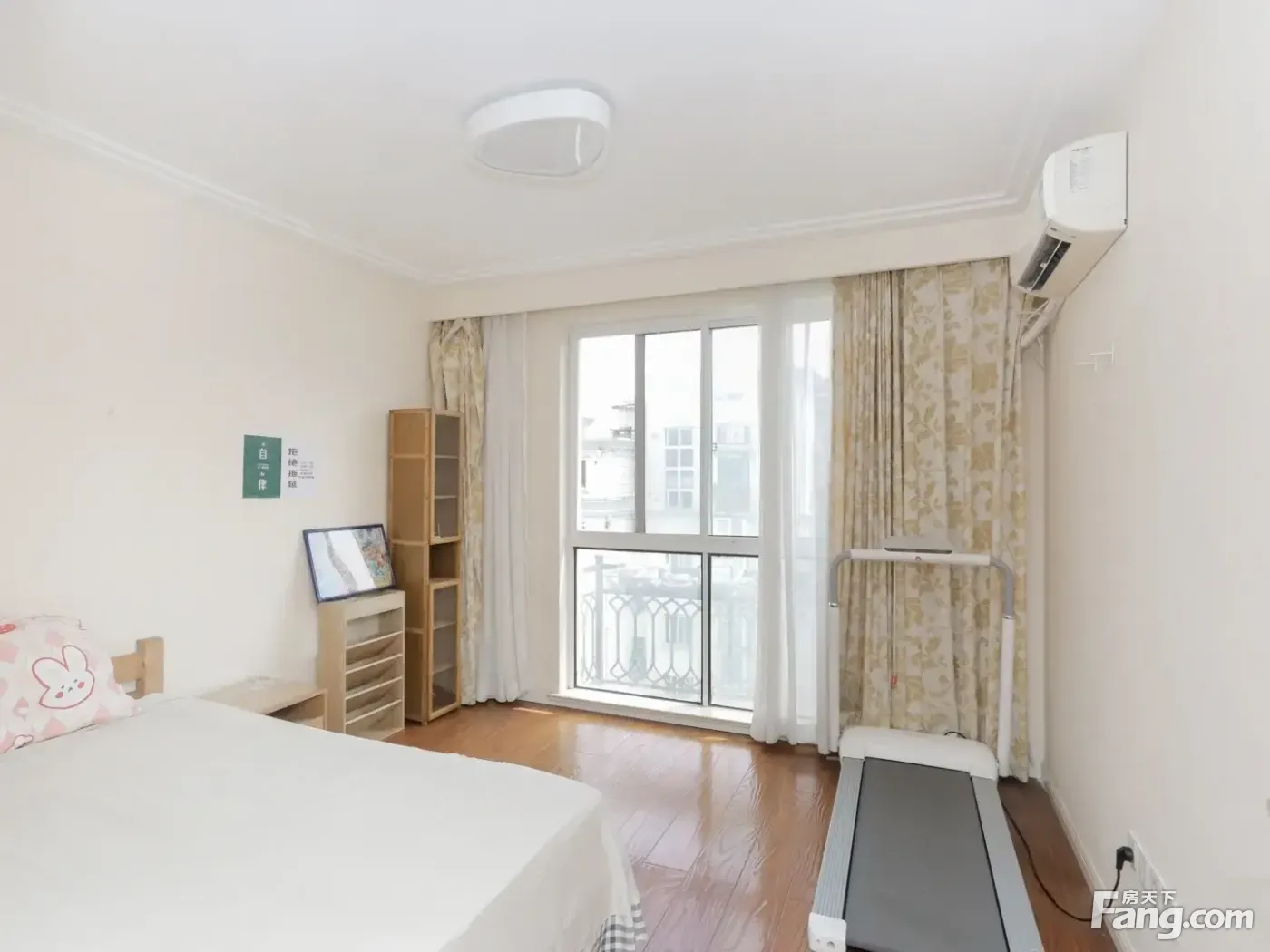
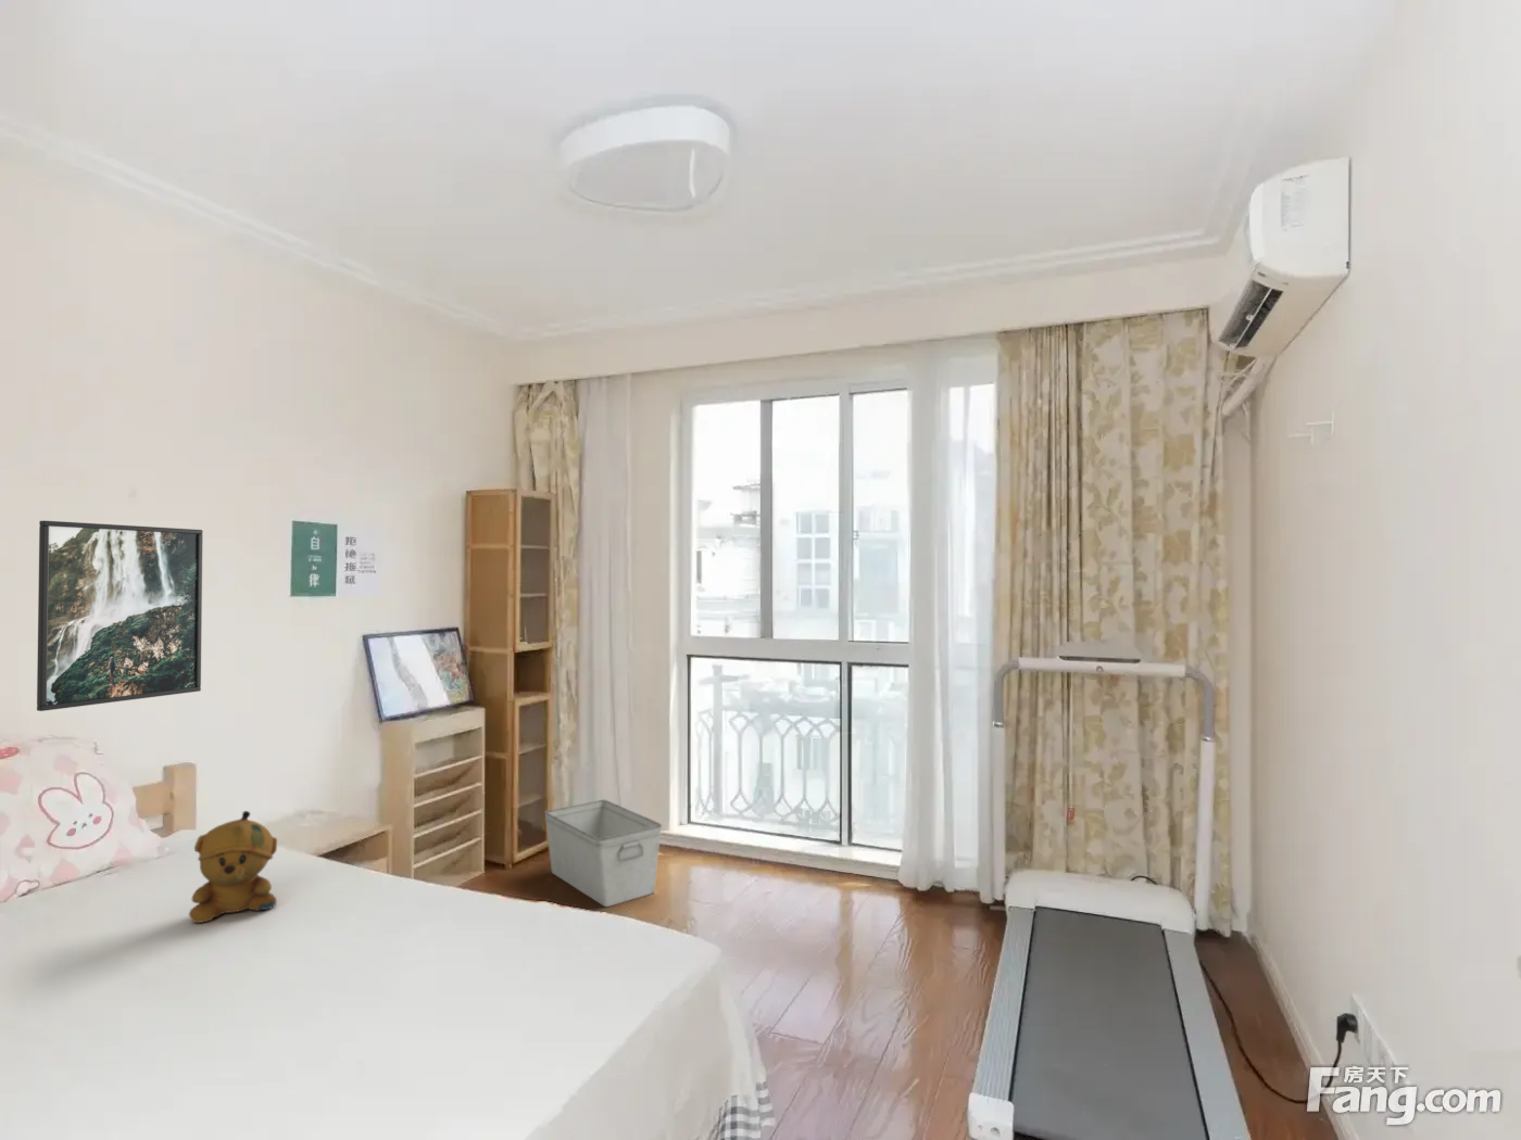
+ storage bin [544,799,662,908]
+ stuffed bear [188,809,278,924]
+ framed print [36,520,205,712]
